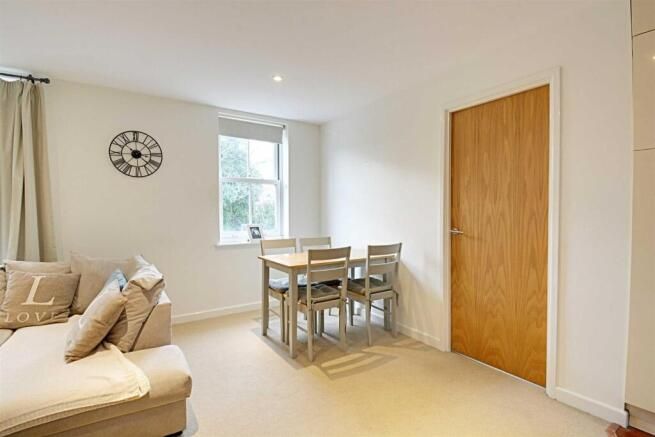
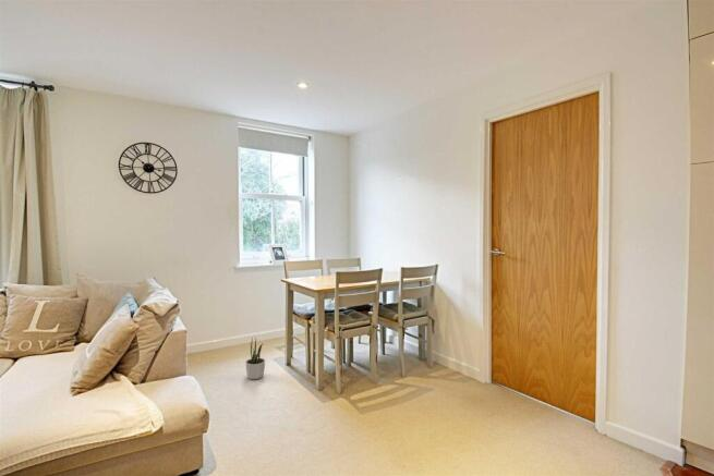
+ potted plant [244,337,266,380]
